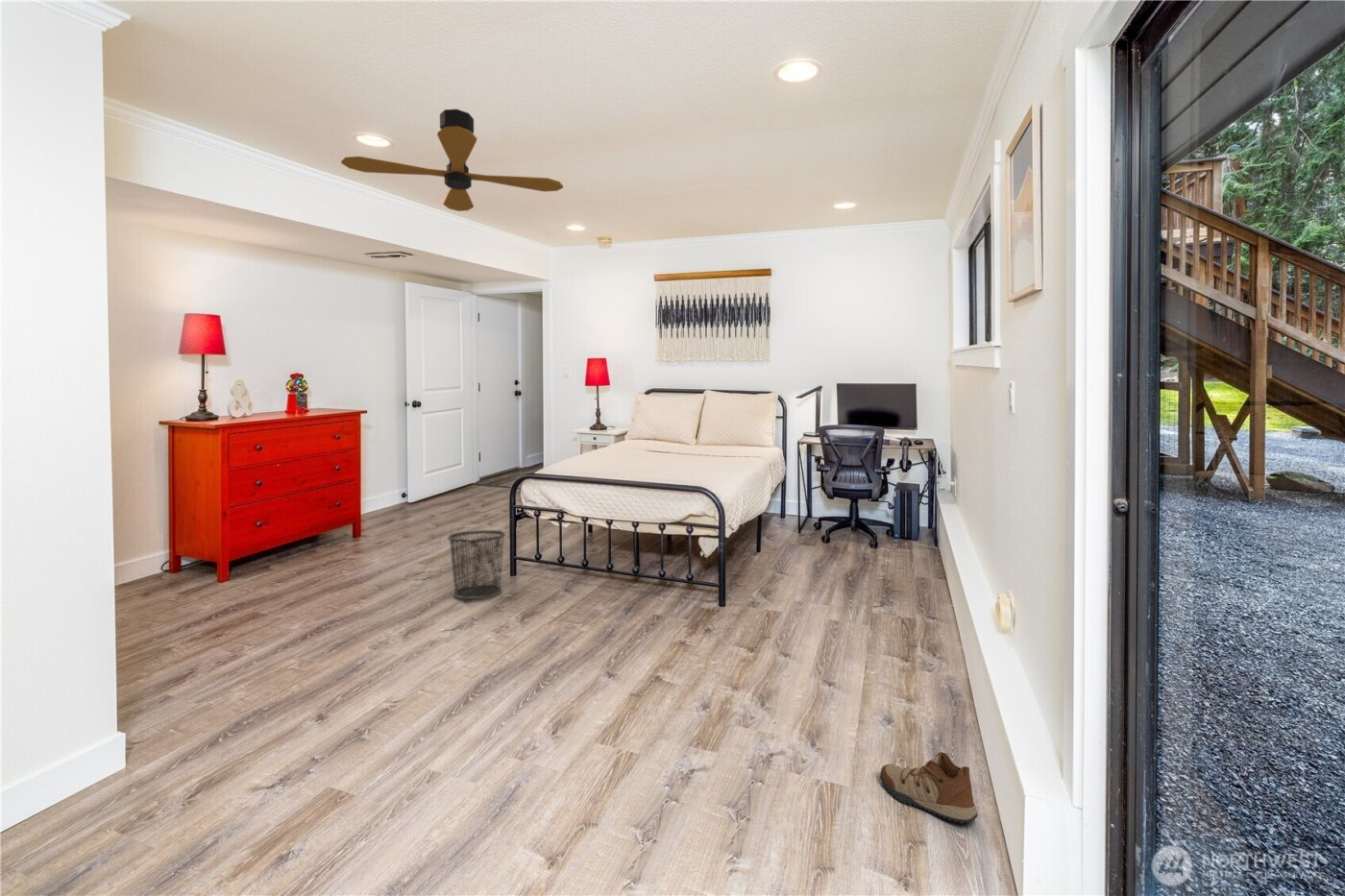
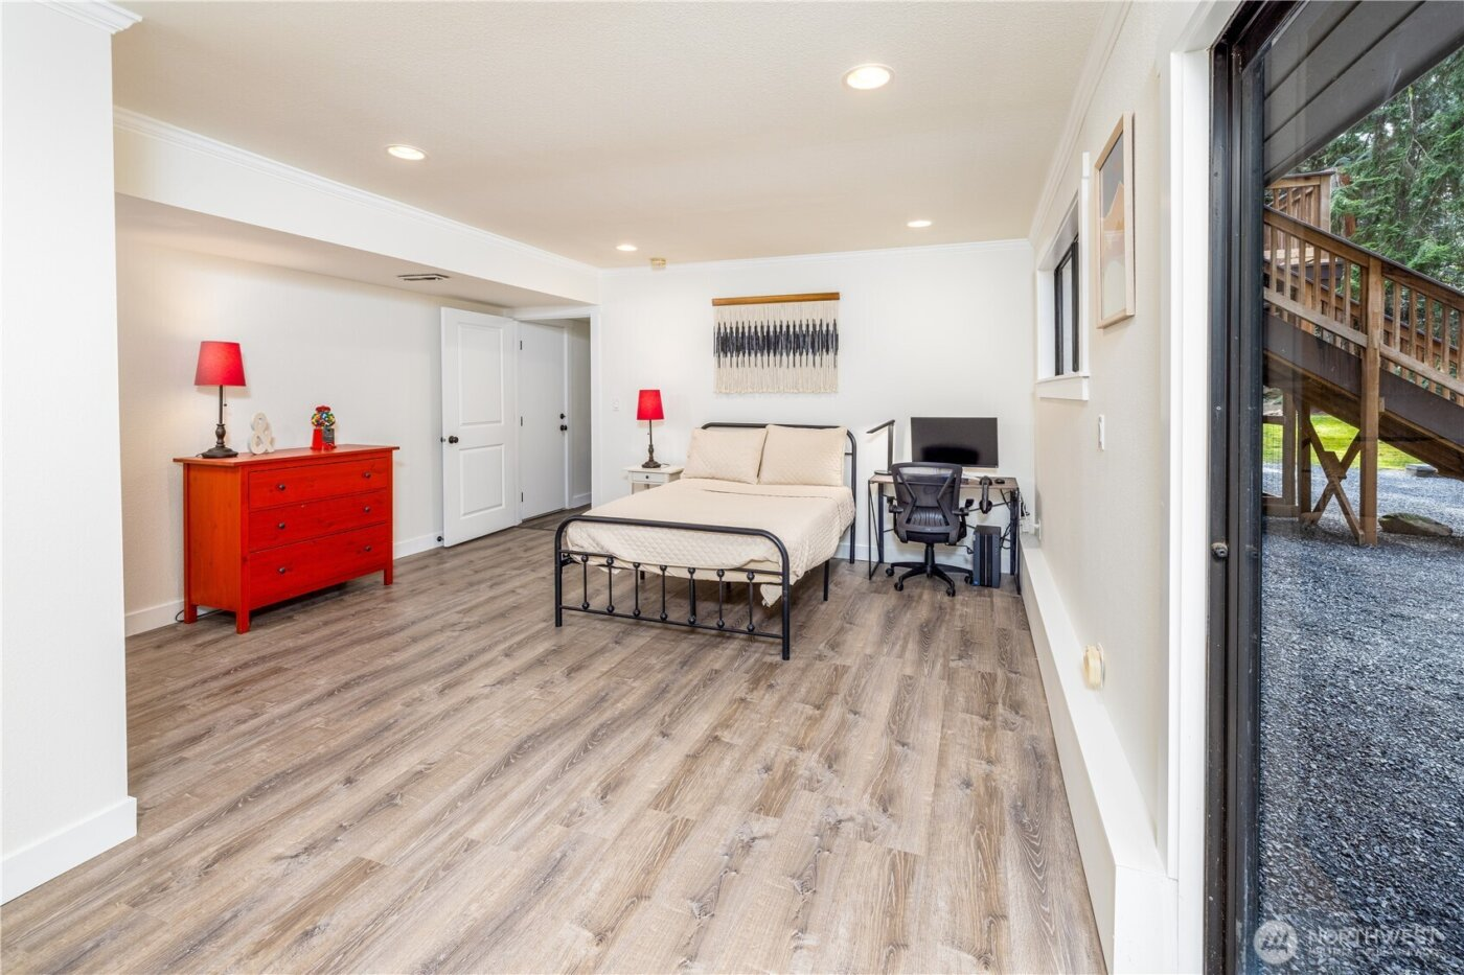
- ceiling fan [340,109,564,212]
- waste bin [447,529,506,600]
- shoe [879,751,979,824]
